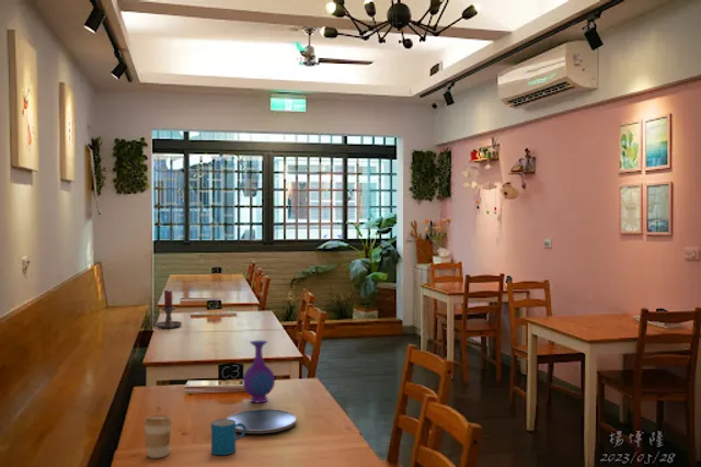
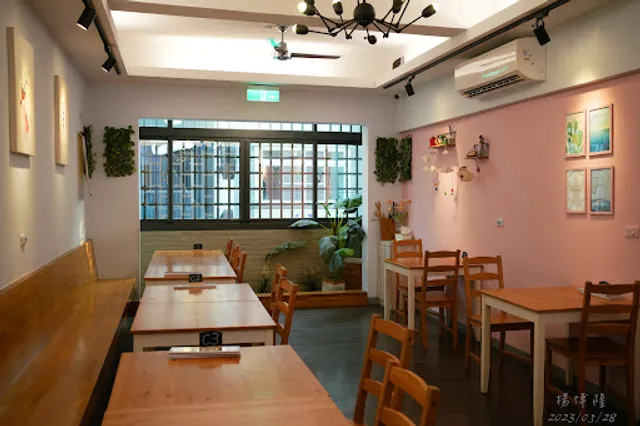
- vase [242,340,276,403]
- mug [210,418,246,456]
- candle holder [154,289,183,329]
- plate [226,408,298,434]
- coffee cup [142,414,173,459]
